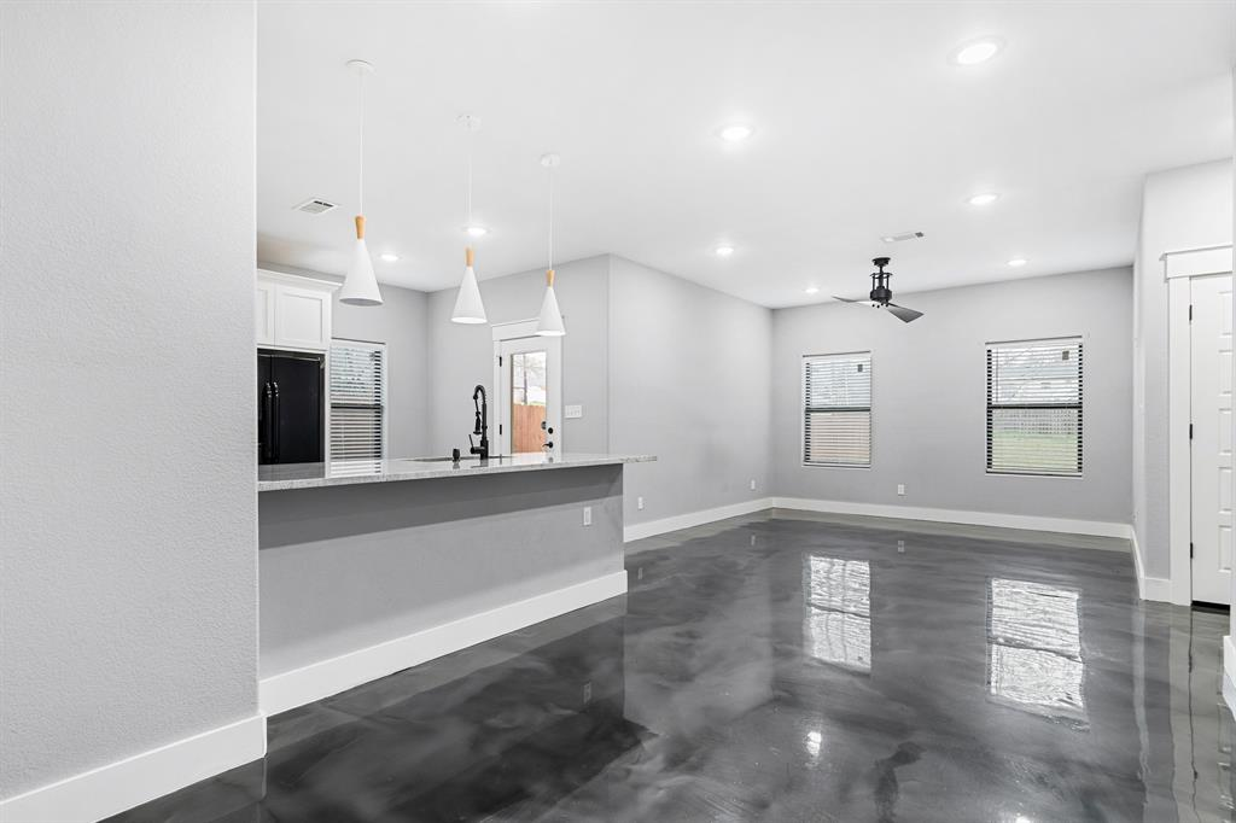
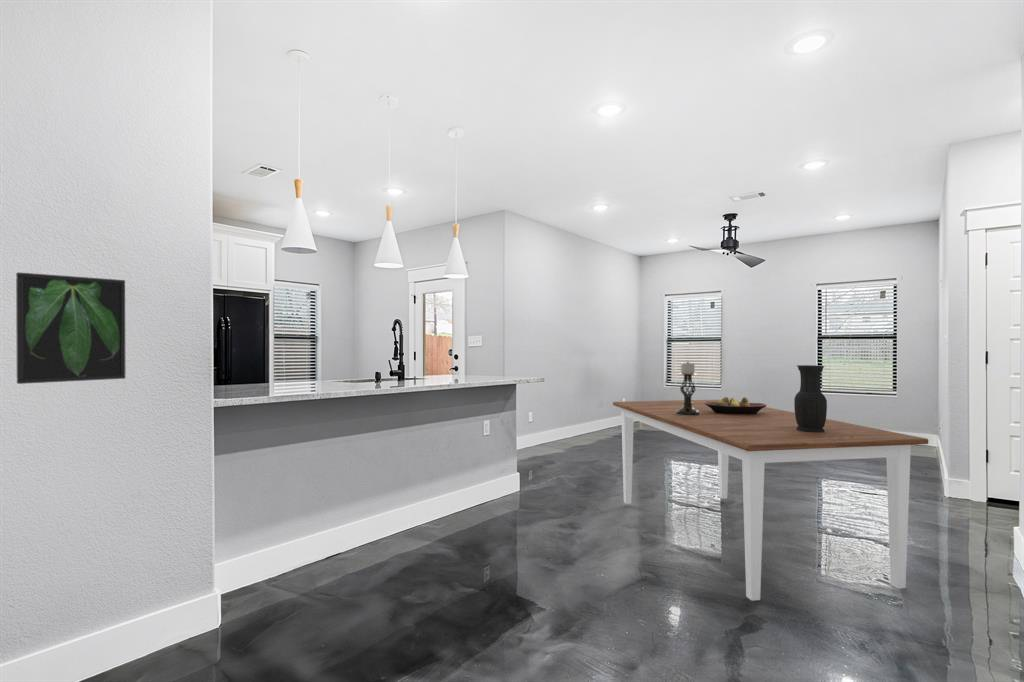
+ candle holder [676,360,700,416]
+ fruit bowl [705,396,767,414]
+ dining table [612,399,929,602]
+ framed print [15,271,126,385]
+ vase [793,364,828,433]
